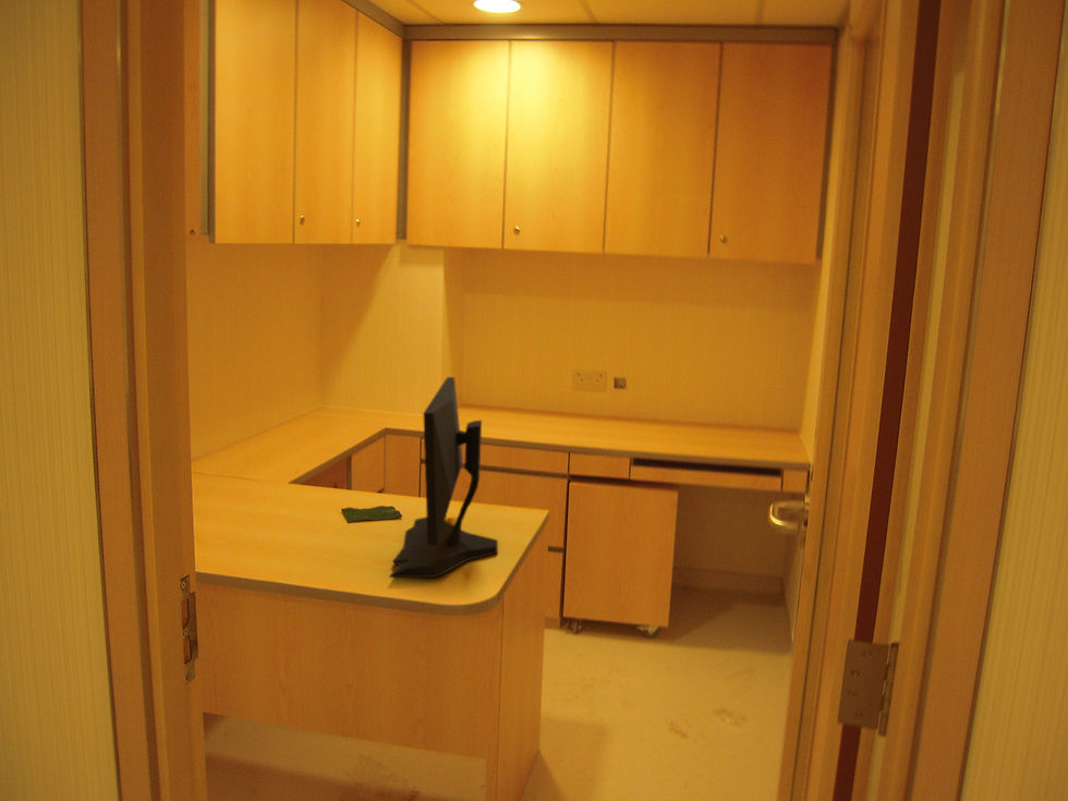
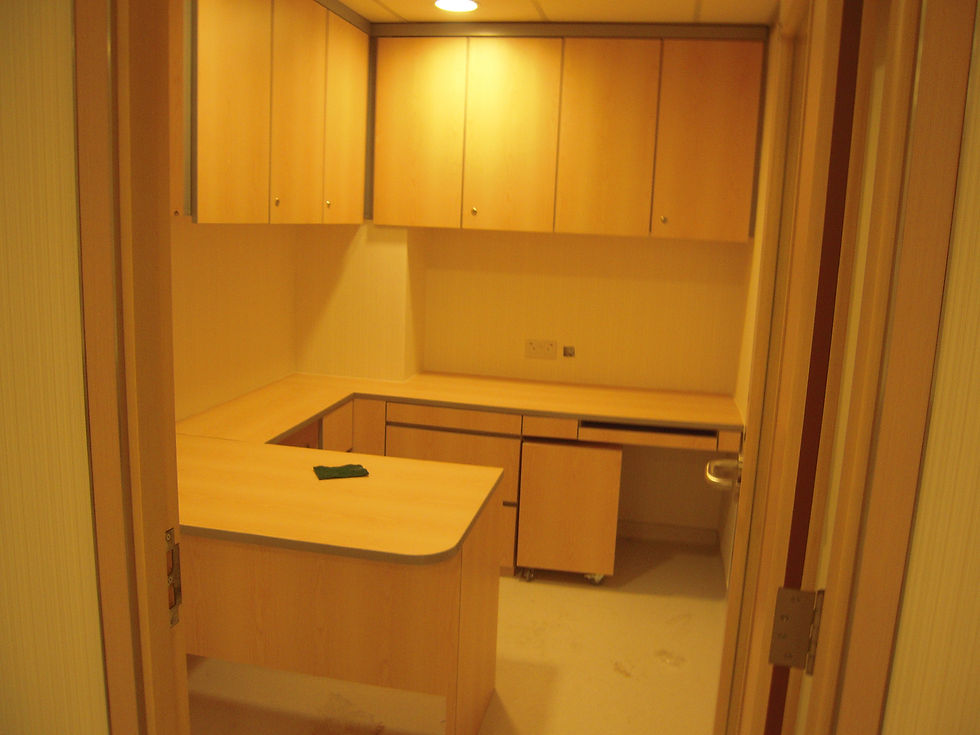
- computer monitor [388,376,499,579]
